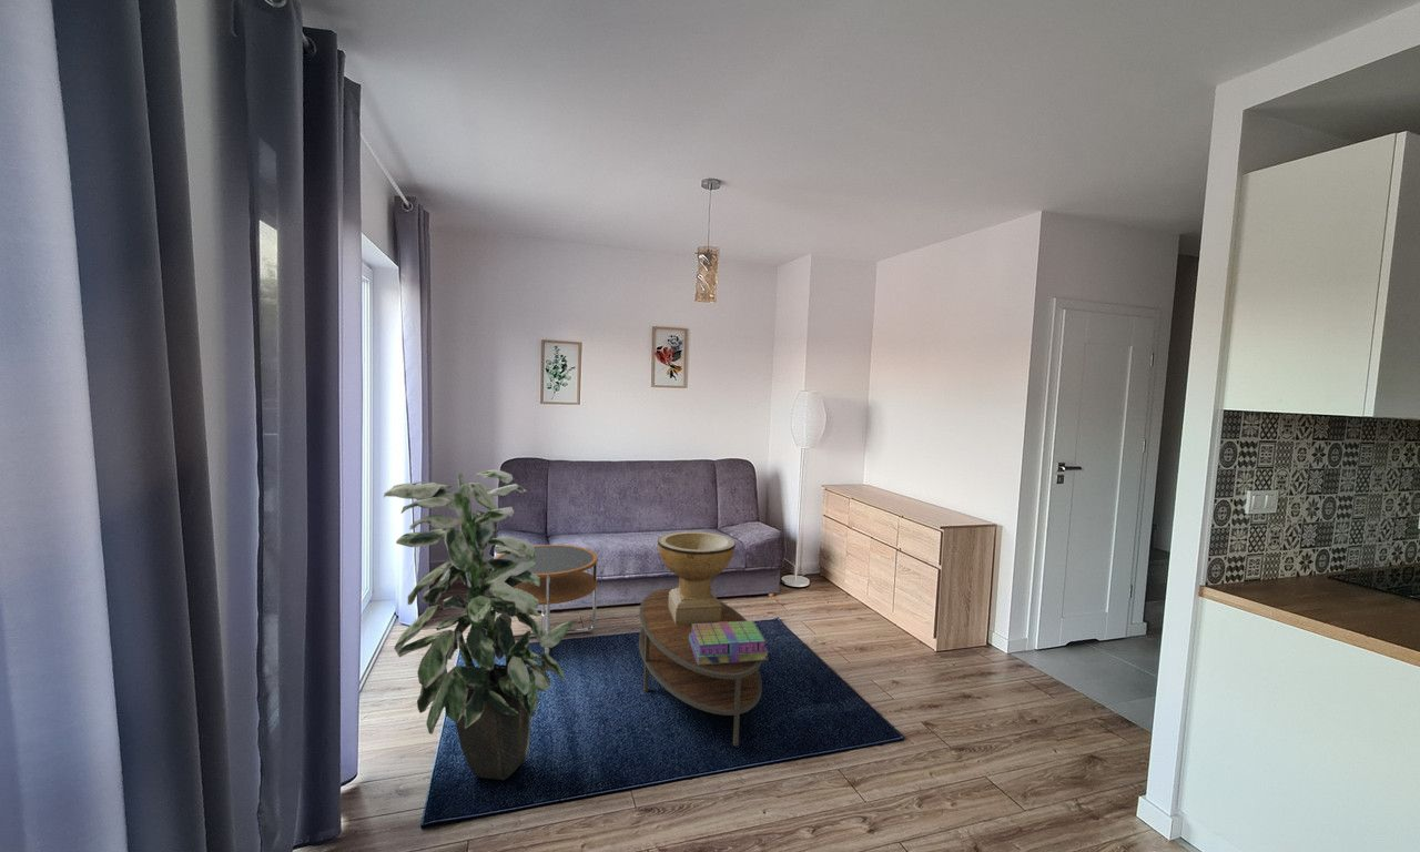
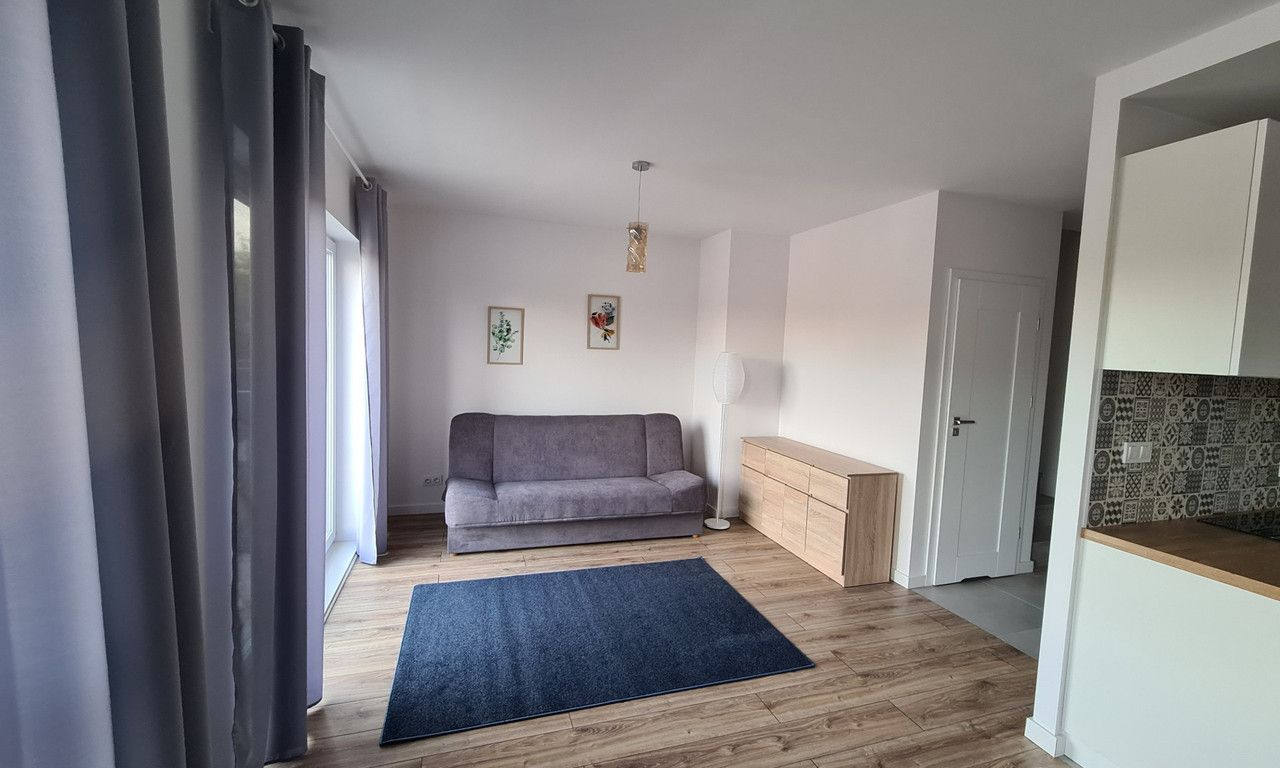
- decorative bowl [657,530,737,625]
- indoor plant [383,468,575,781]
- coffee table [638,587,763,747]
- stack of books [689,620,770,666]
- side table [491,544,599,655]
